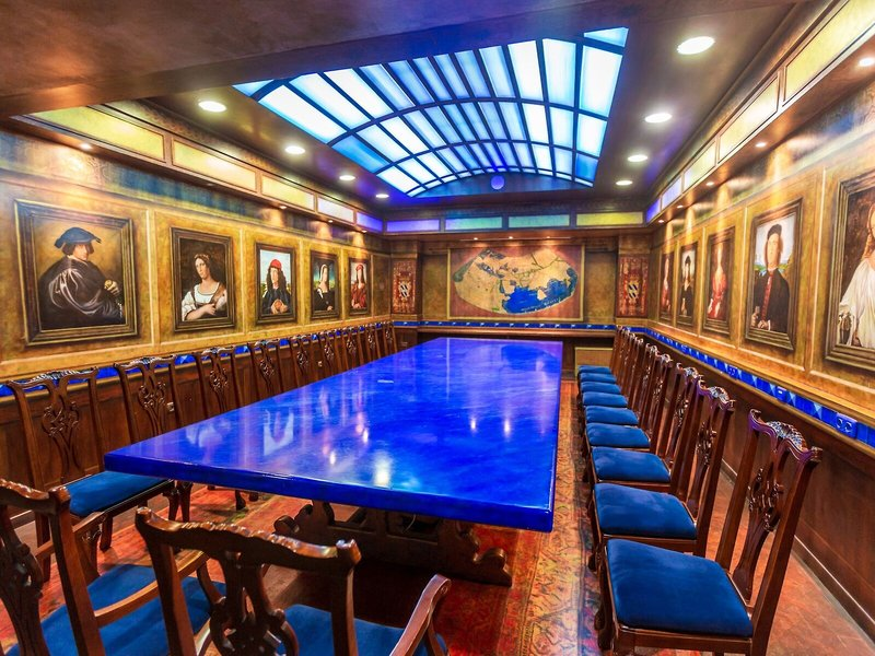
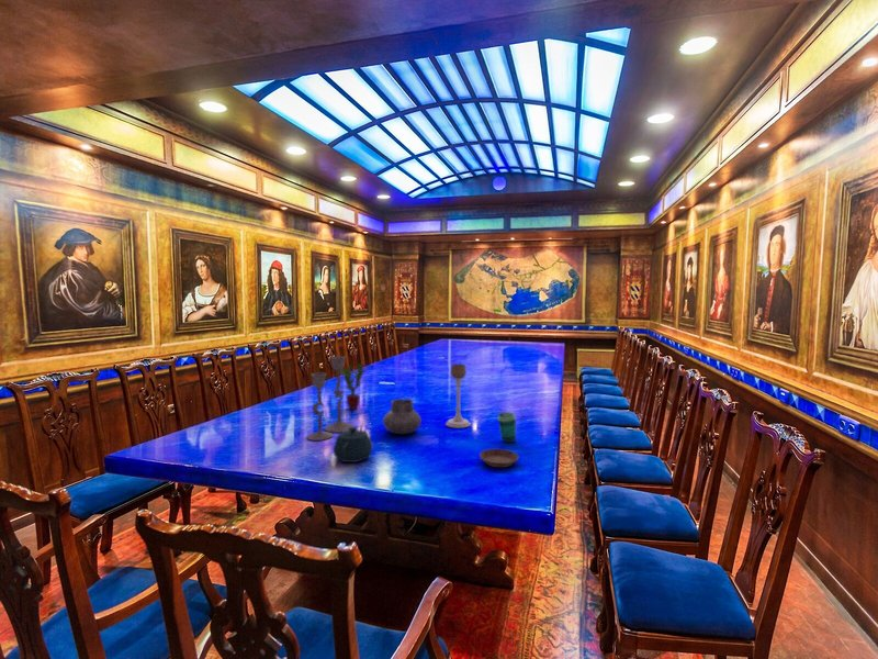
+ candle holder [444,362,472,429]
+ potted plant [327,362,374,411]
+ vase [382,398,423,435]
+ cup [496,411,517,444]
+ saucer [479,448,519,468]
+ teapot [333,423,373,463]
+ candlestick [306,355,356,442]
